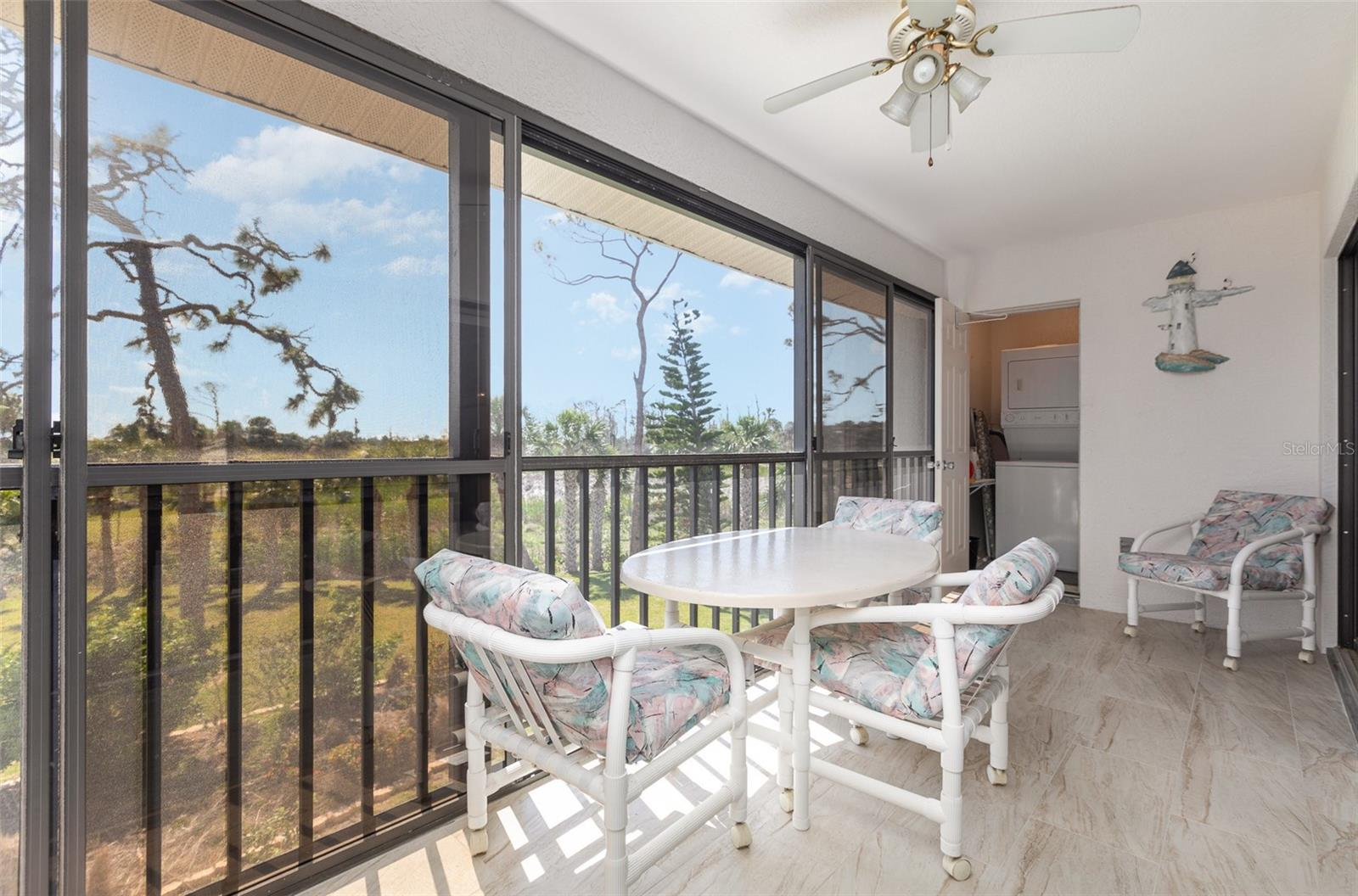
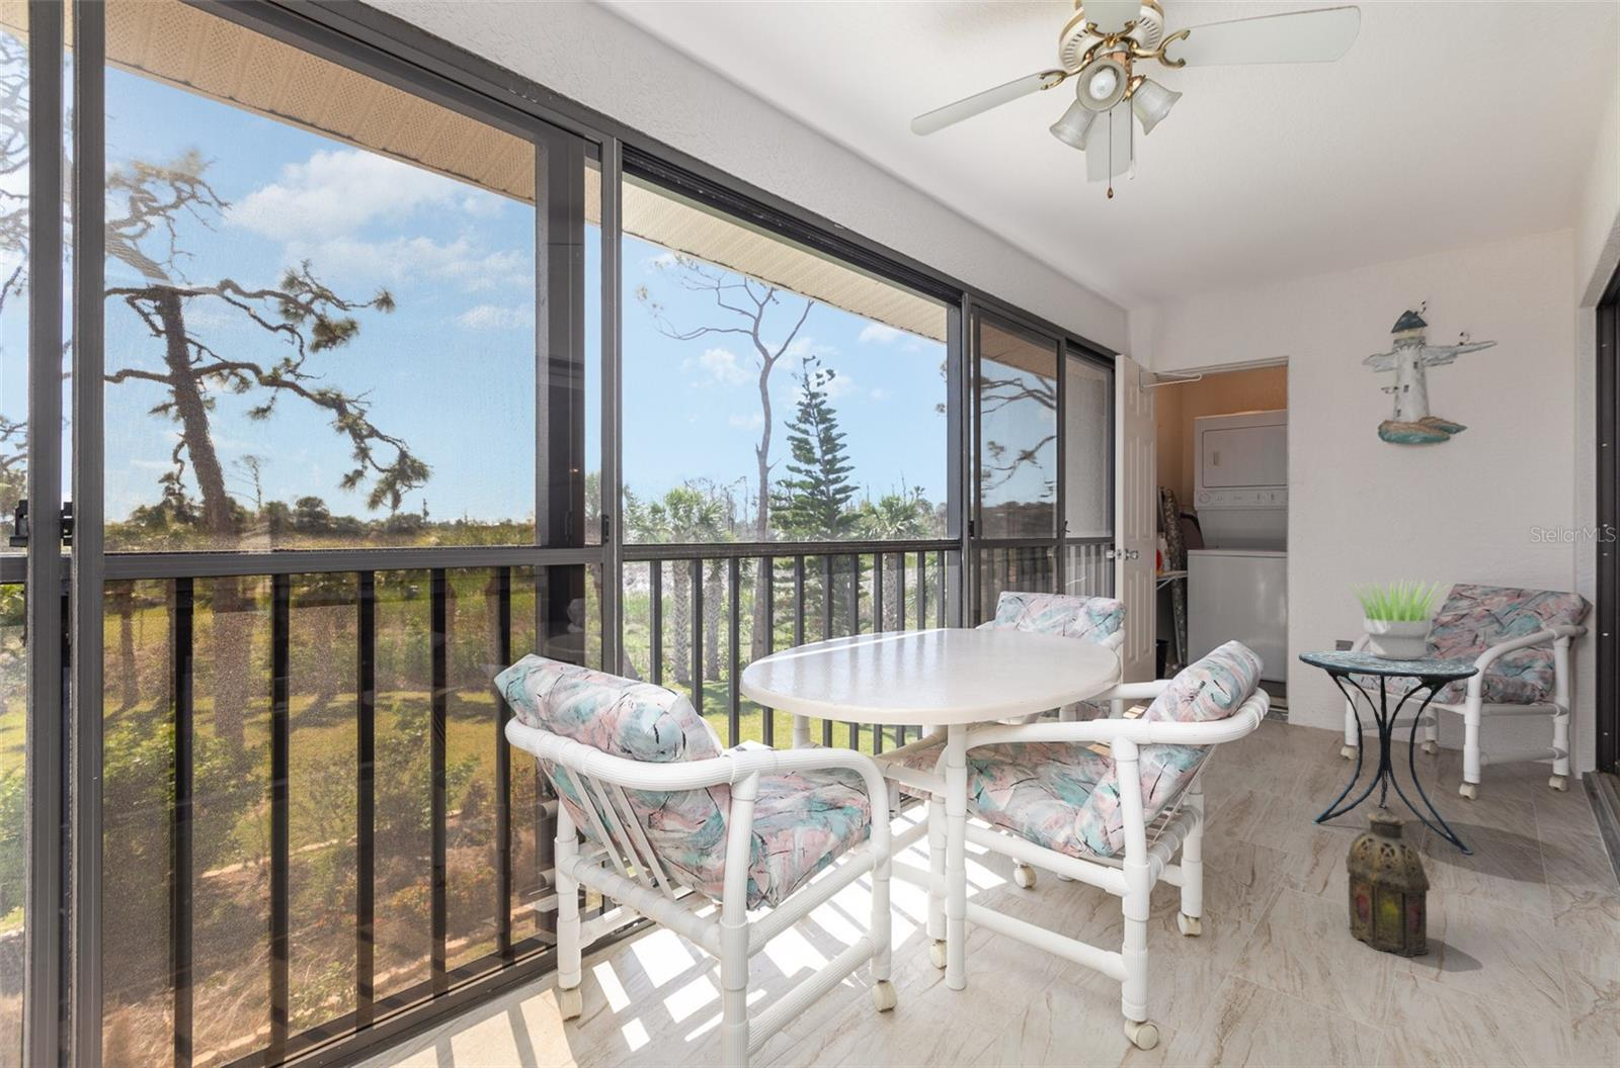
+ potted plant [1341,578,1455,660]
+ side table [1298,650,1480,856]
+ lantern [1344,811,1432,958]
